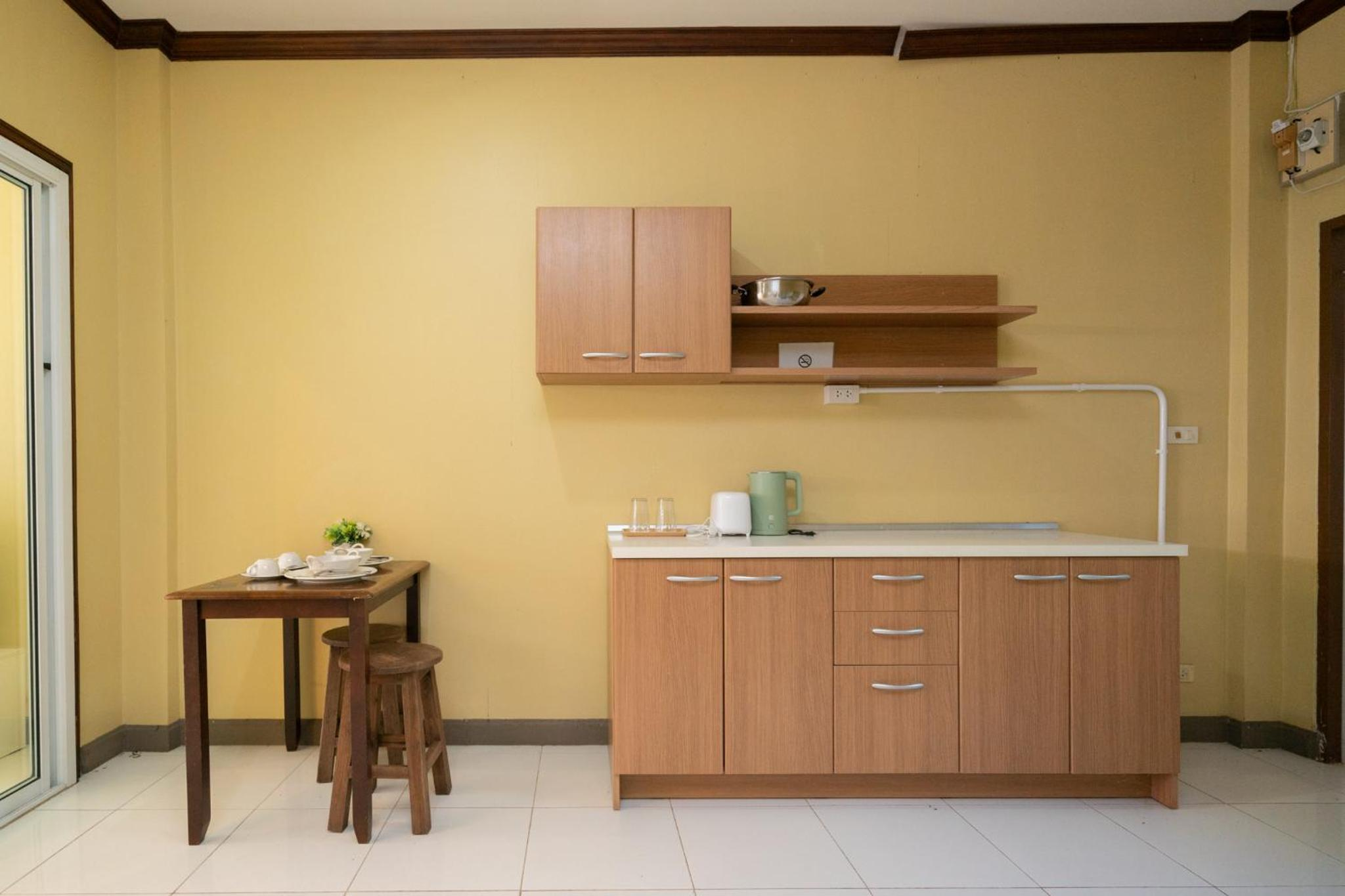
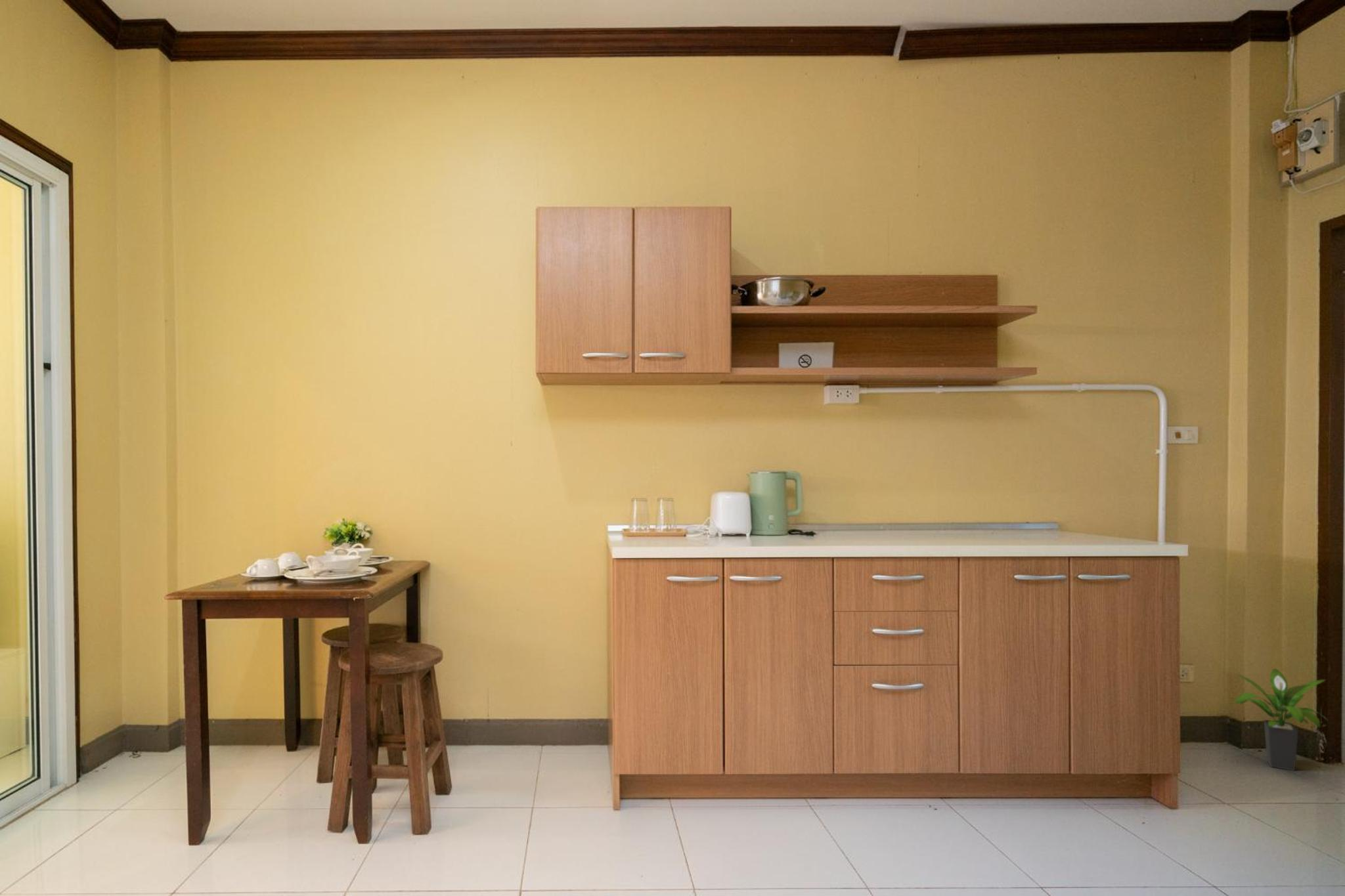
+ potted plant [1229,668,1329,771]
